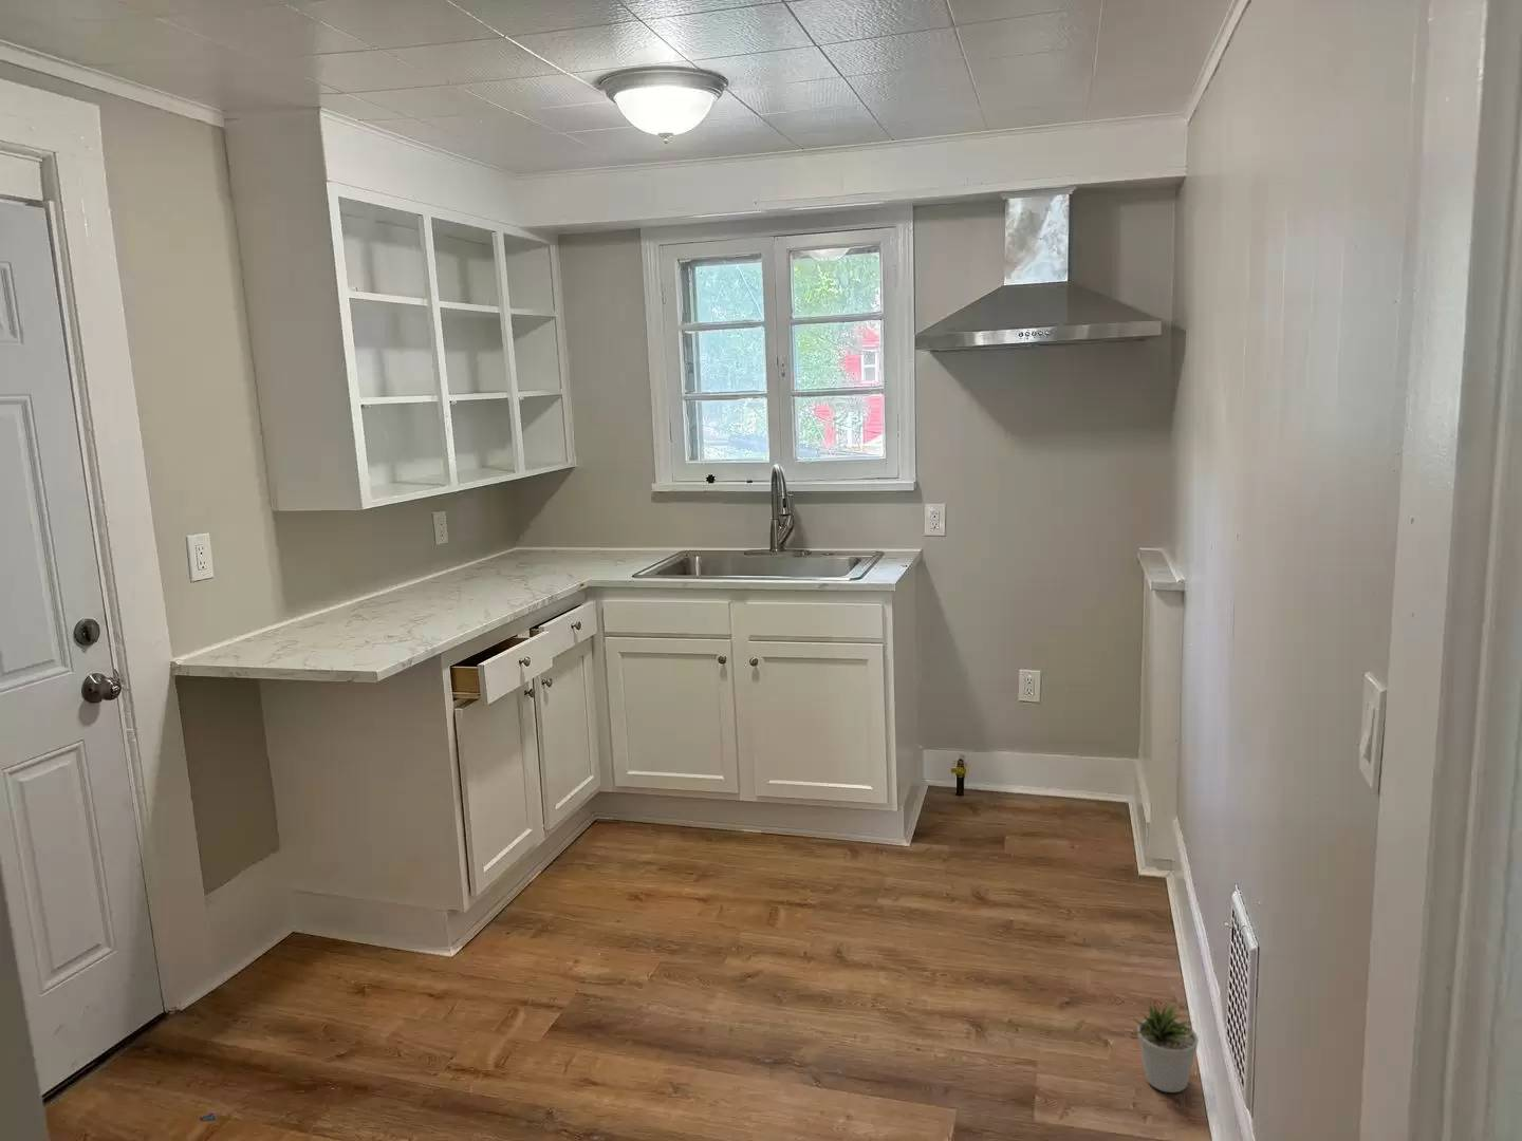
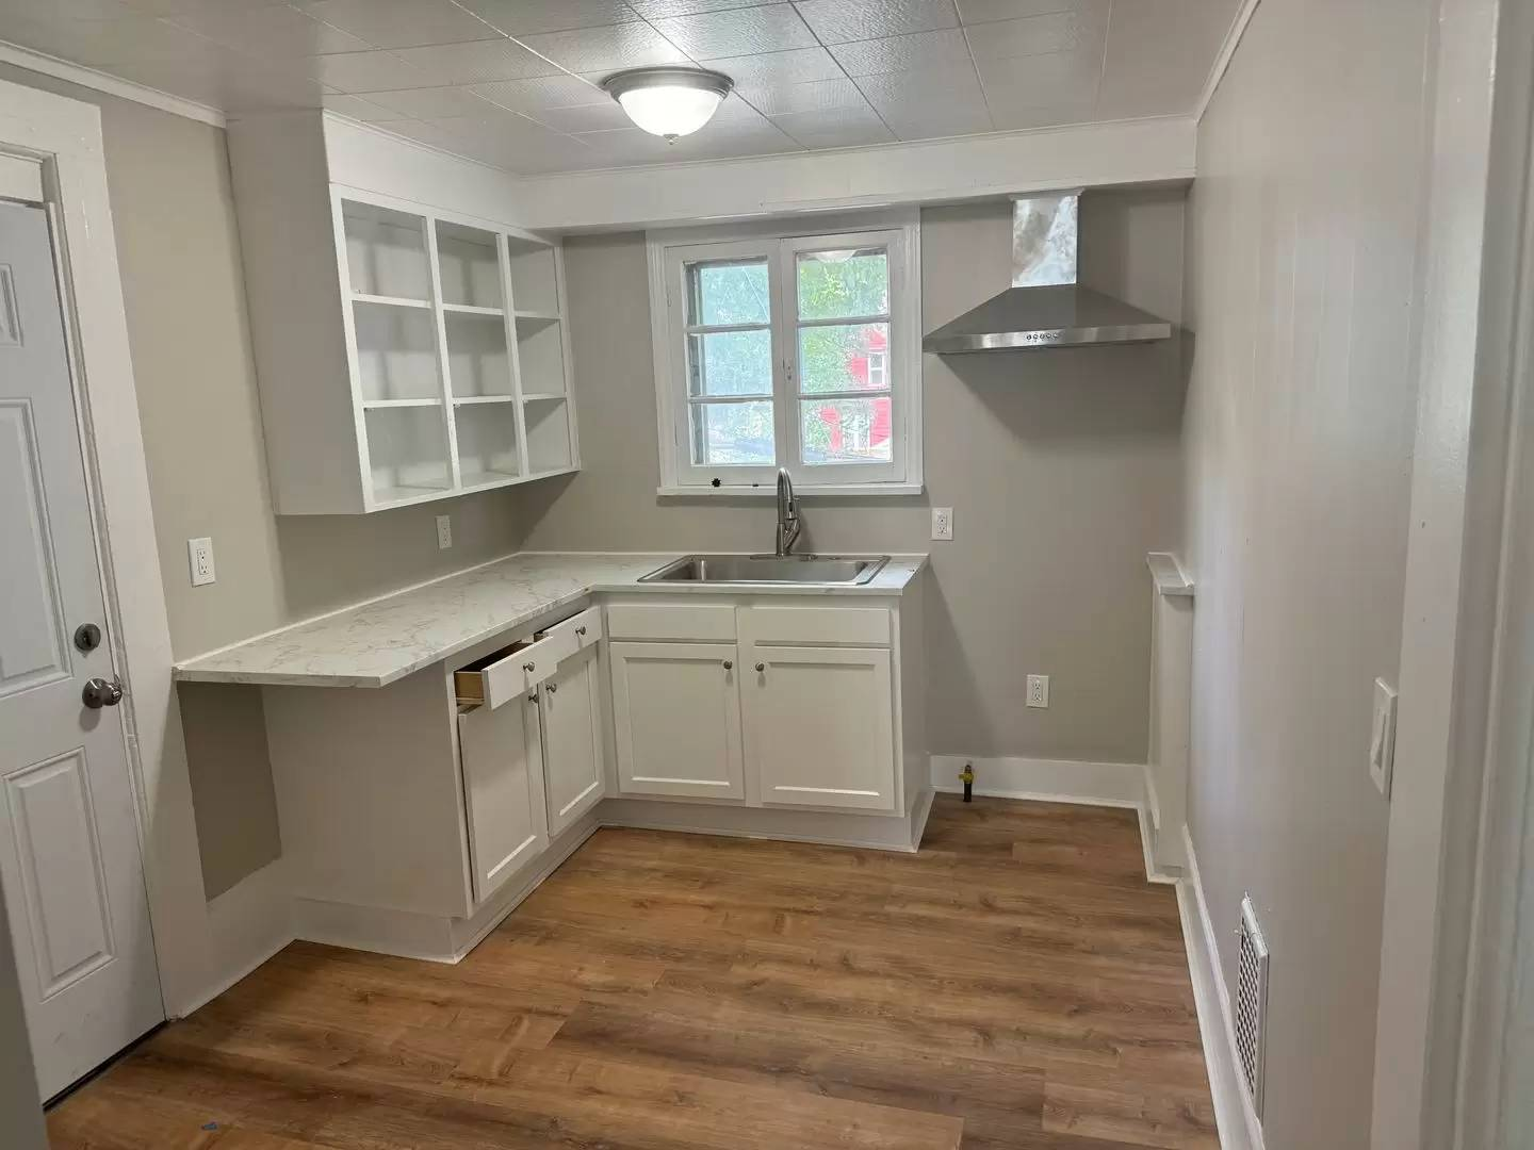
- potted plant [1131,1001,1200,1093]
